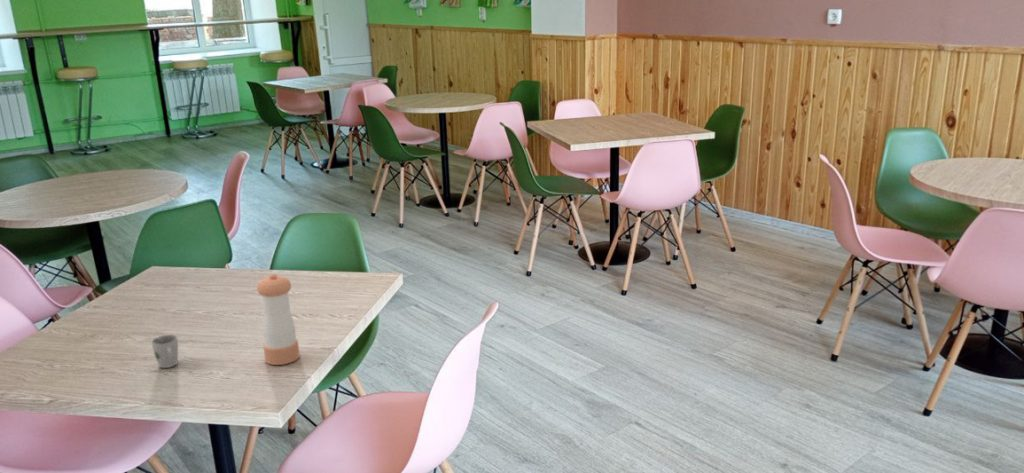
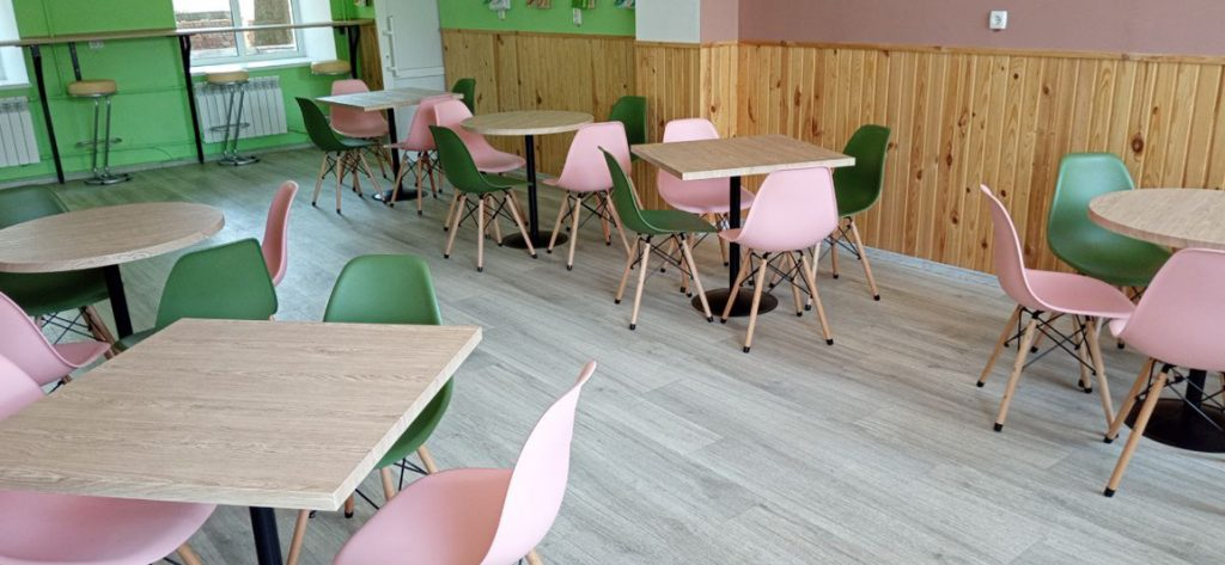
- cup [150,329,179,369]
- pepper shaker [256,273,301,366]
